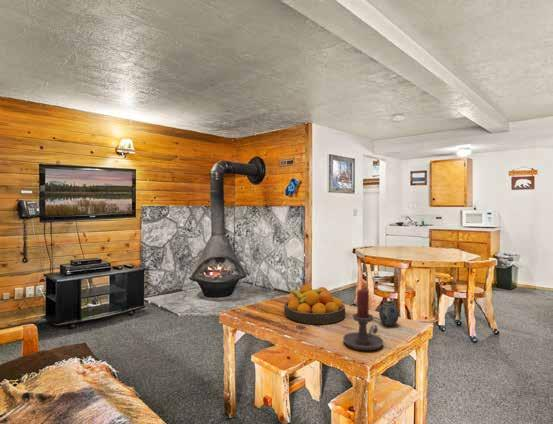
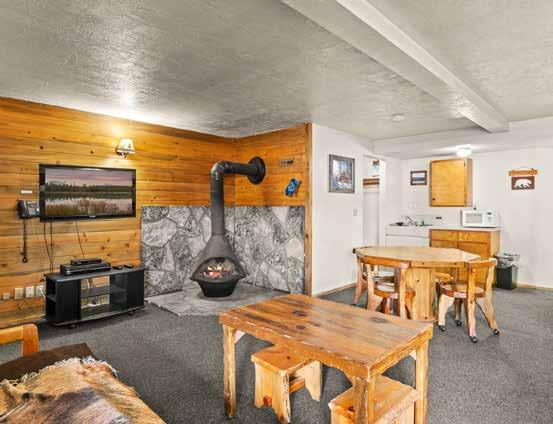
- fruit bowl [283,283,346,325]
- teapot [378,300,400,327]
- candle holder [342,289,384,351]
